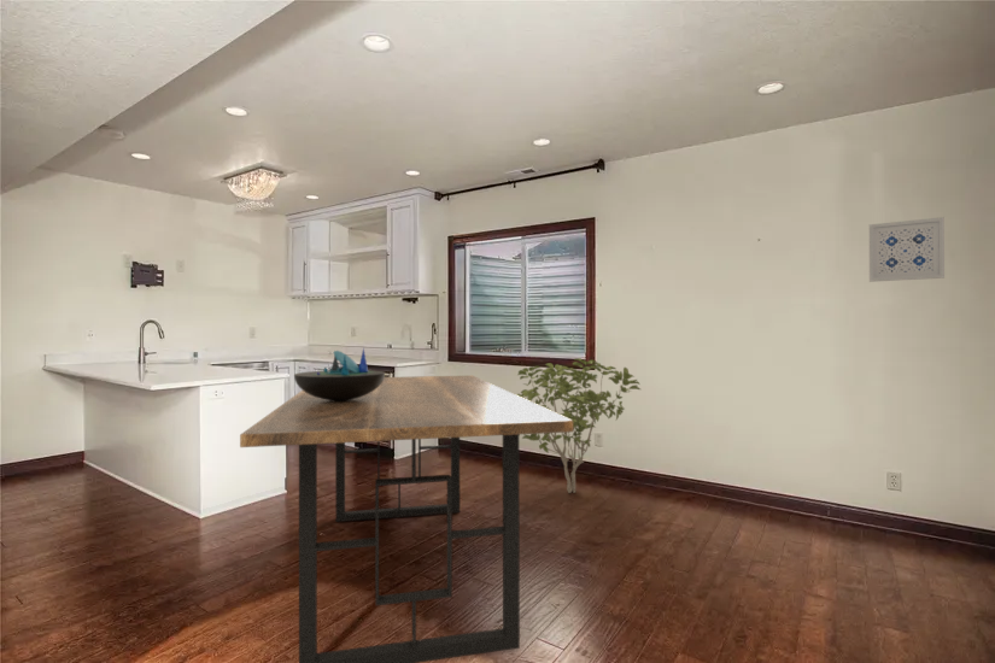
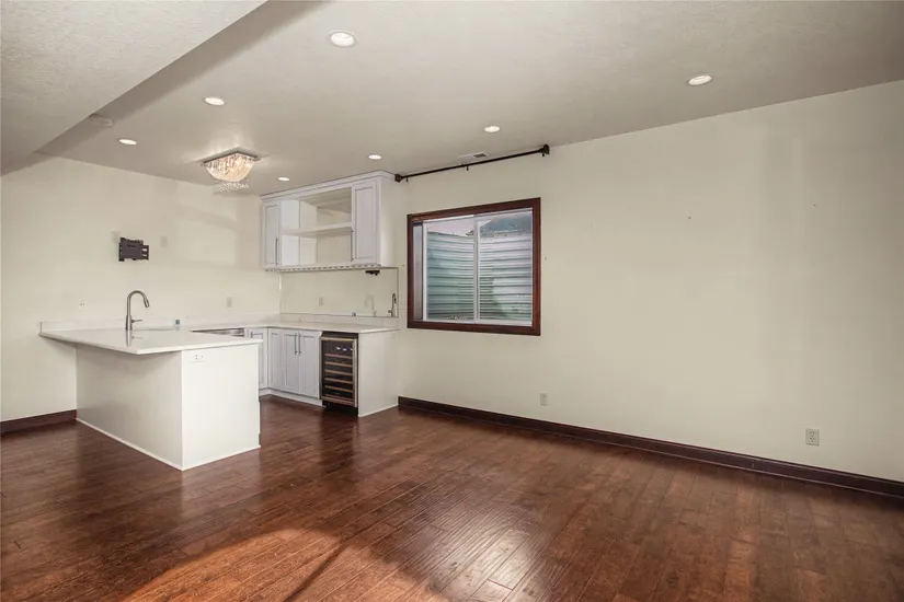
- dining table [239,375,574,663]
- shrub [515,357,642,494]
- wall art [868,216,946,283]
- decorative bowl [293,347,386,400]
